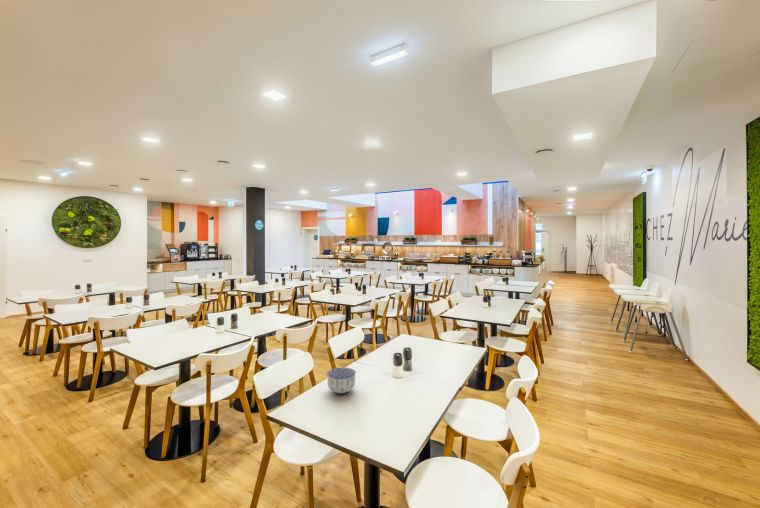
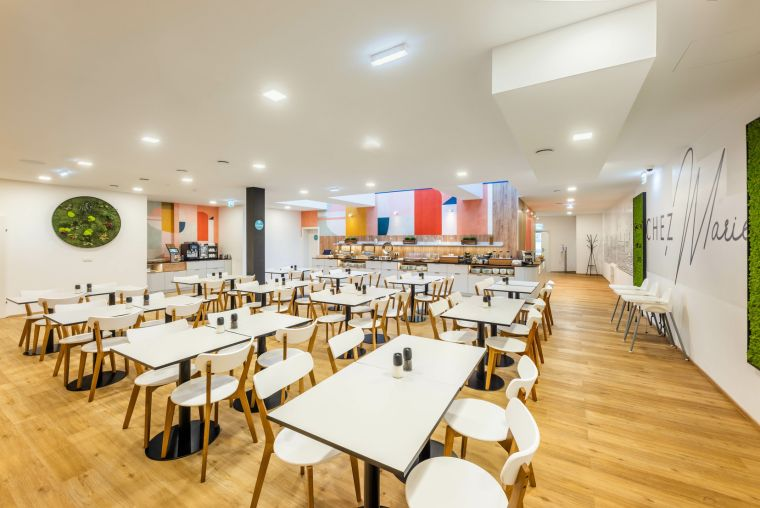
- bowl [326,367,357,396]
